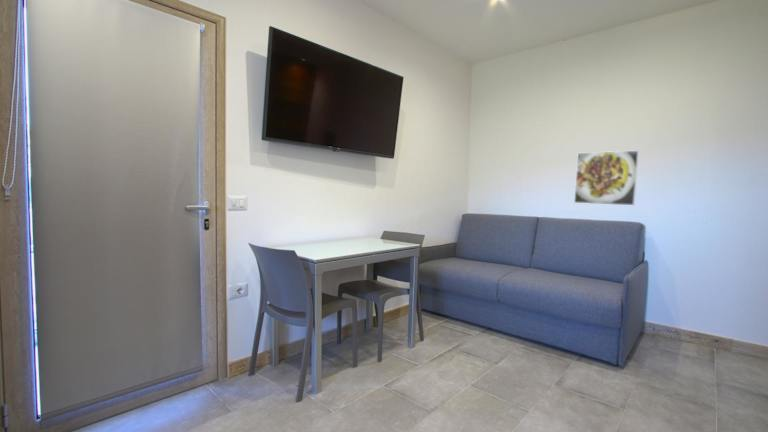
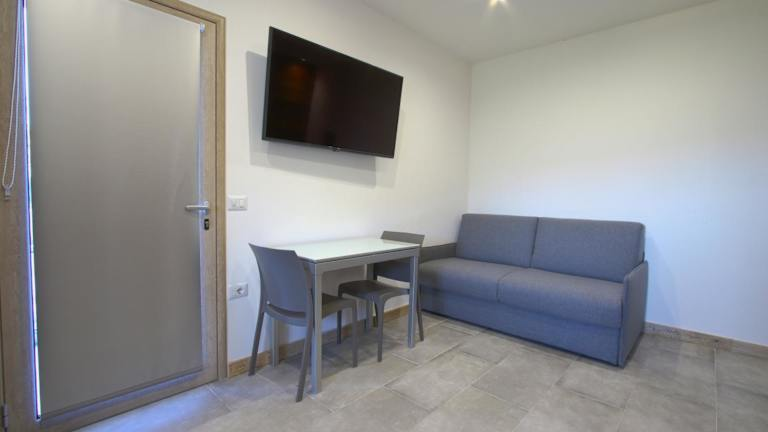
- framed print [573,150,640,206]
